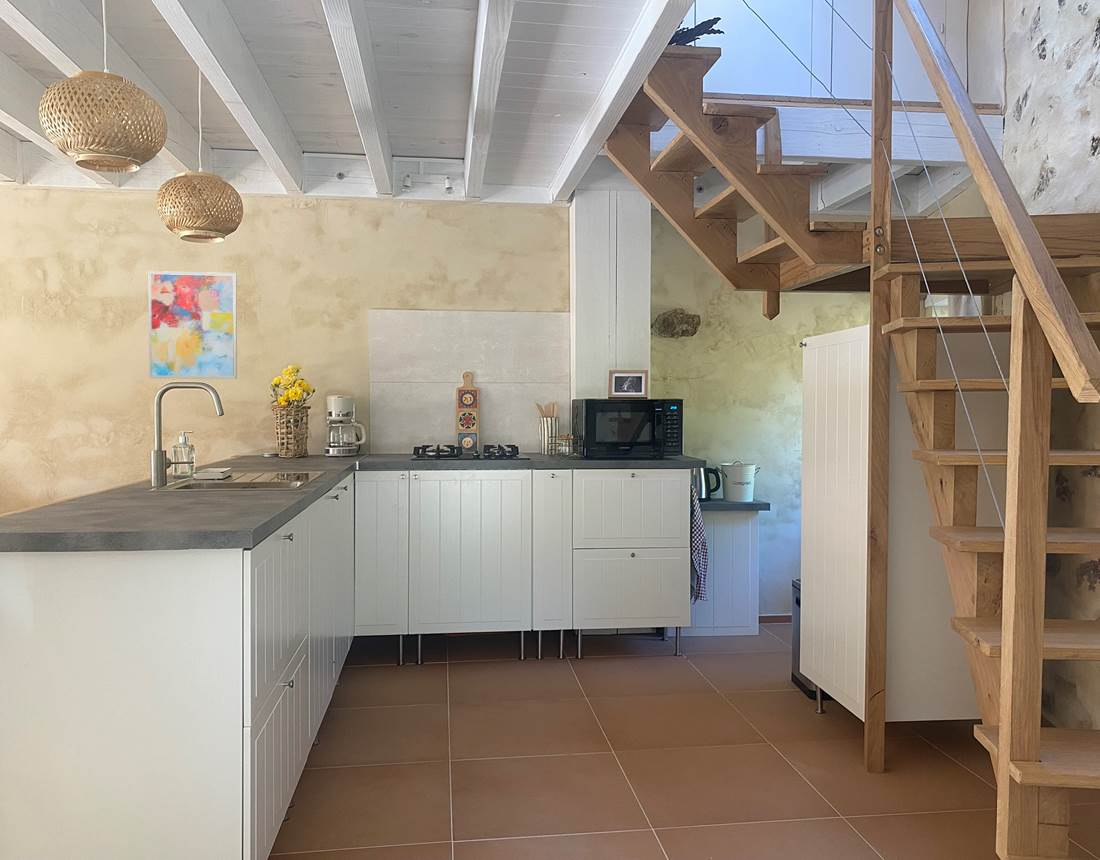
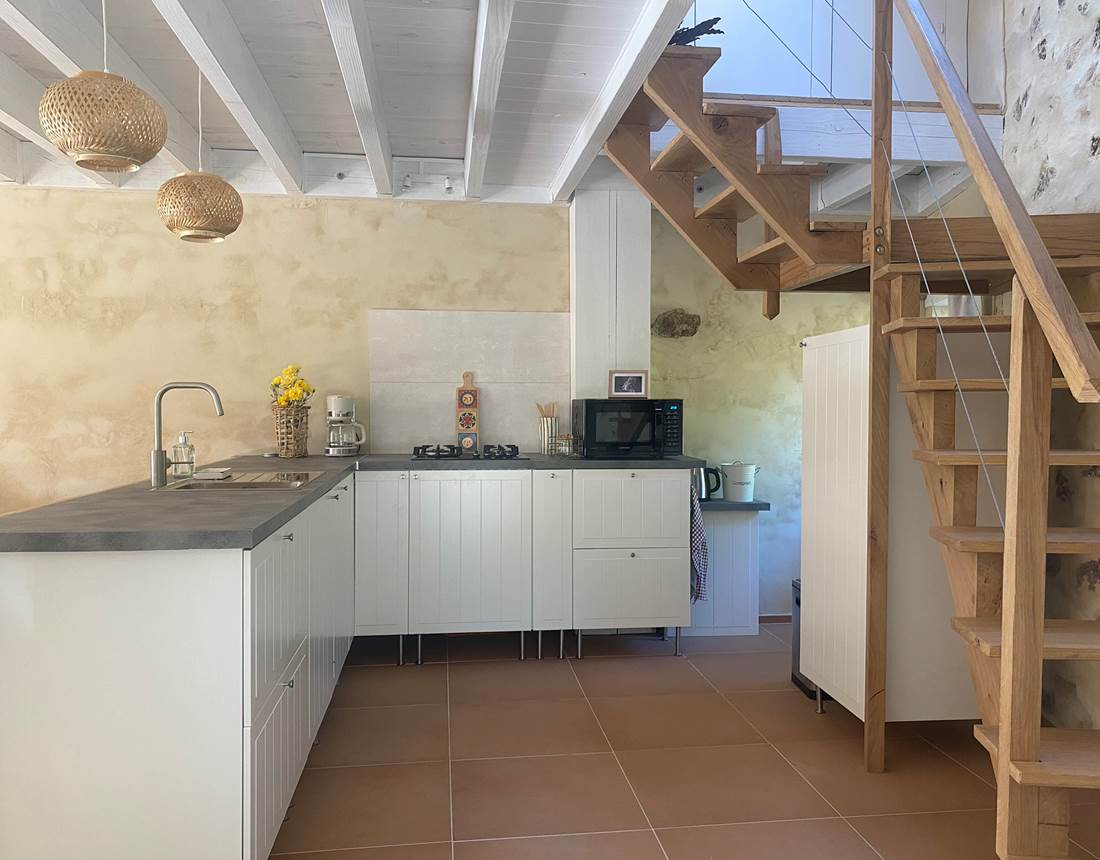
- wall art [148,270,238,380]
